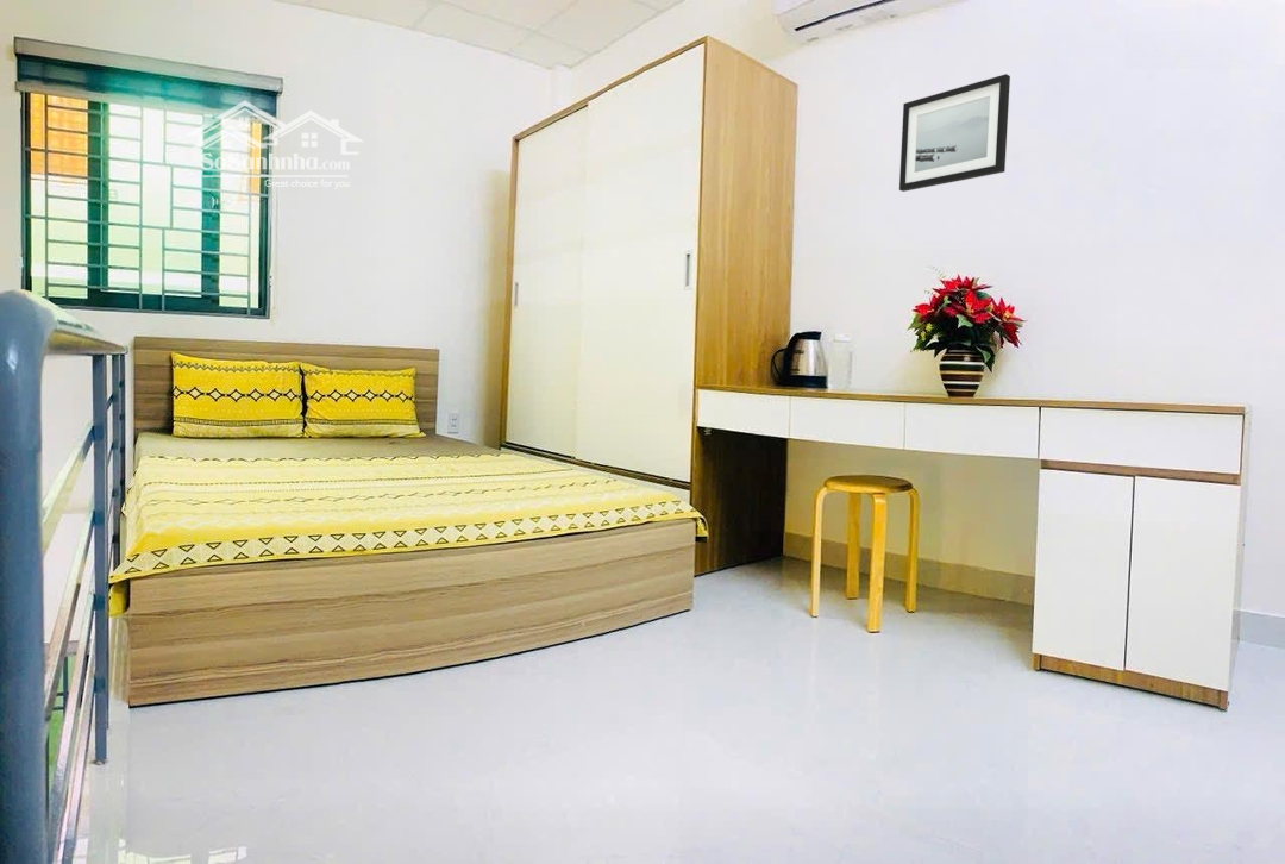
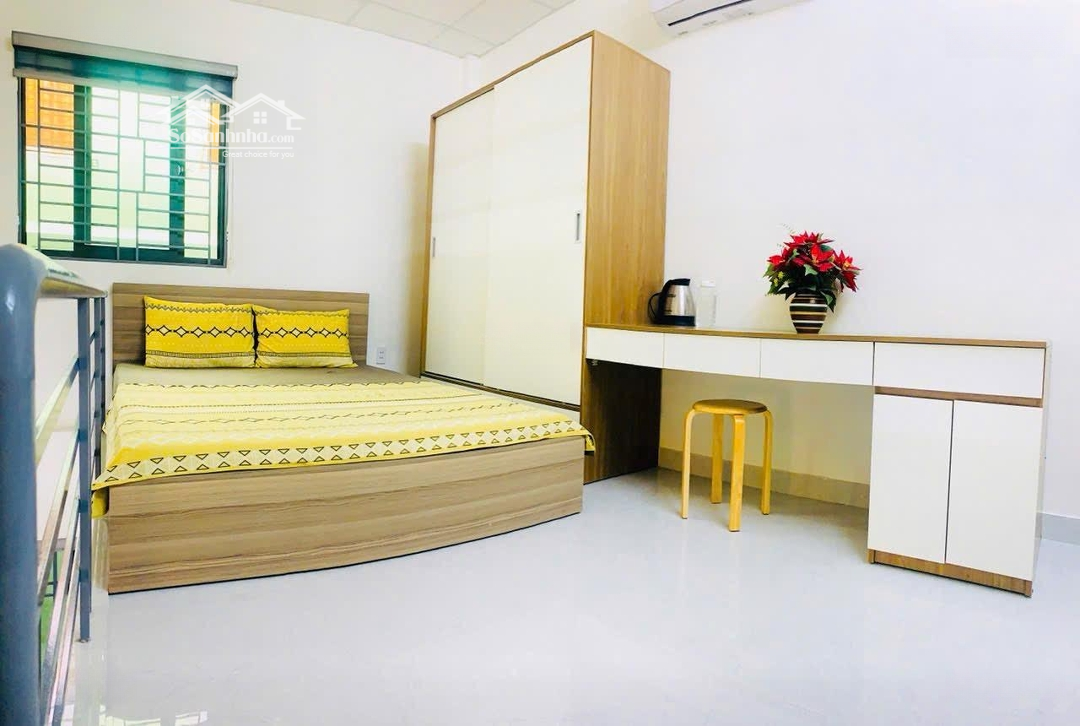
- wall art [898,73,1011,193]
